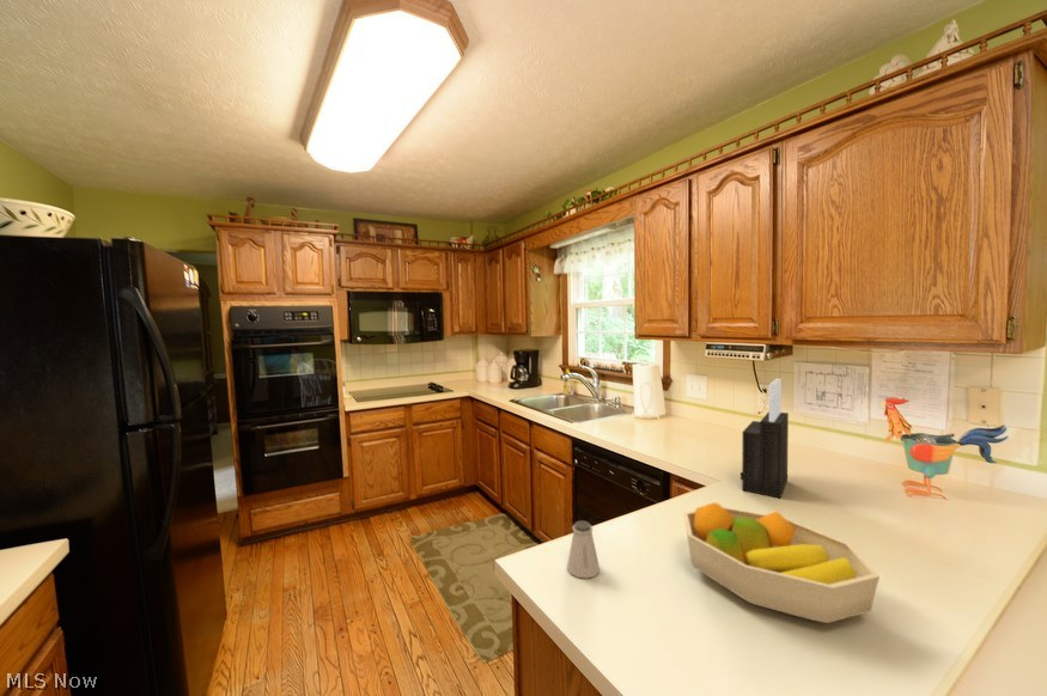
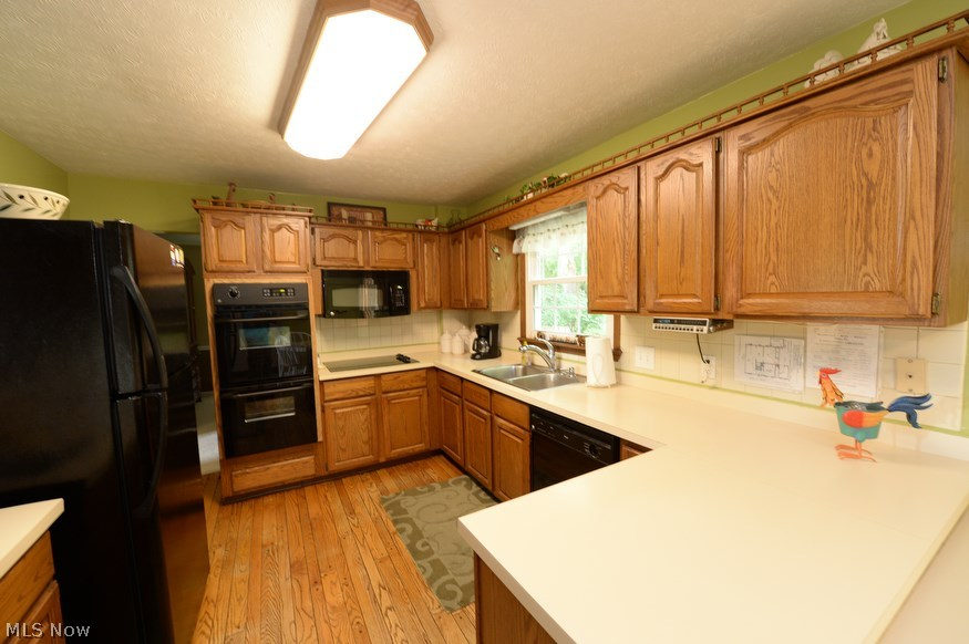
- knife block [739,378,790,500]
- fruit bowl [682,501,881,624]
- saltshaker [566,520,601,580]
